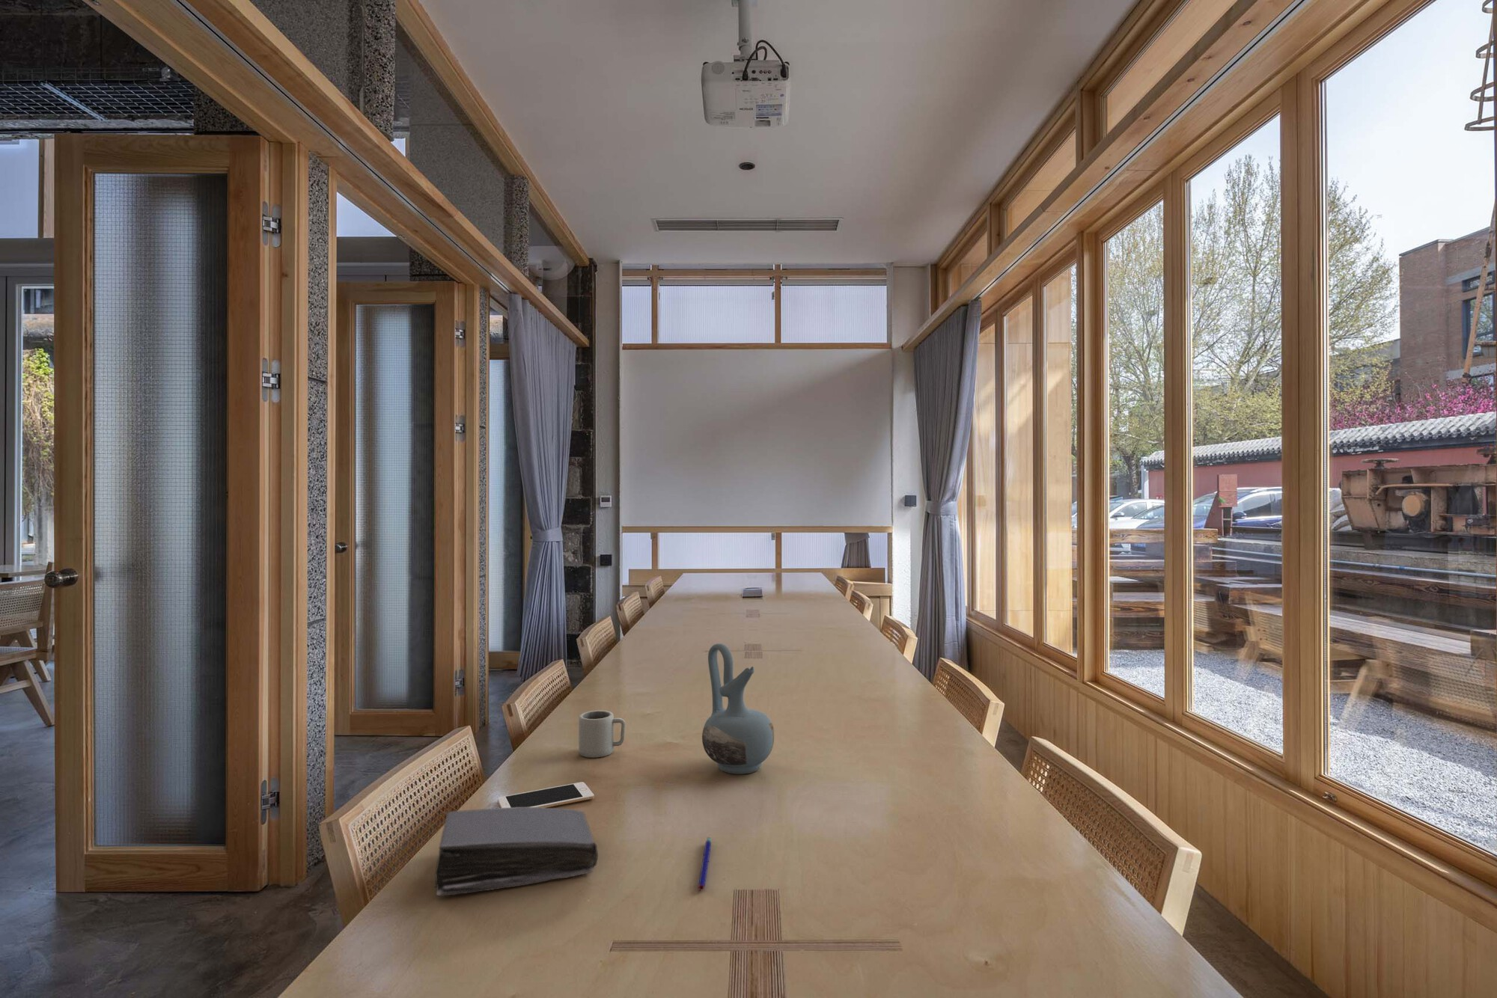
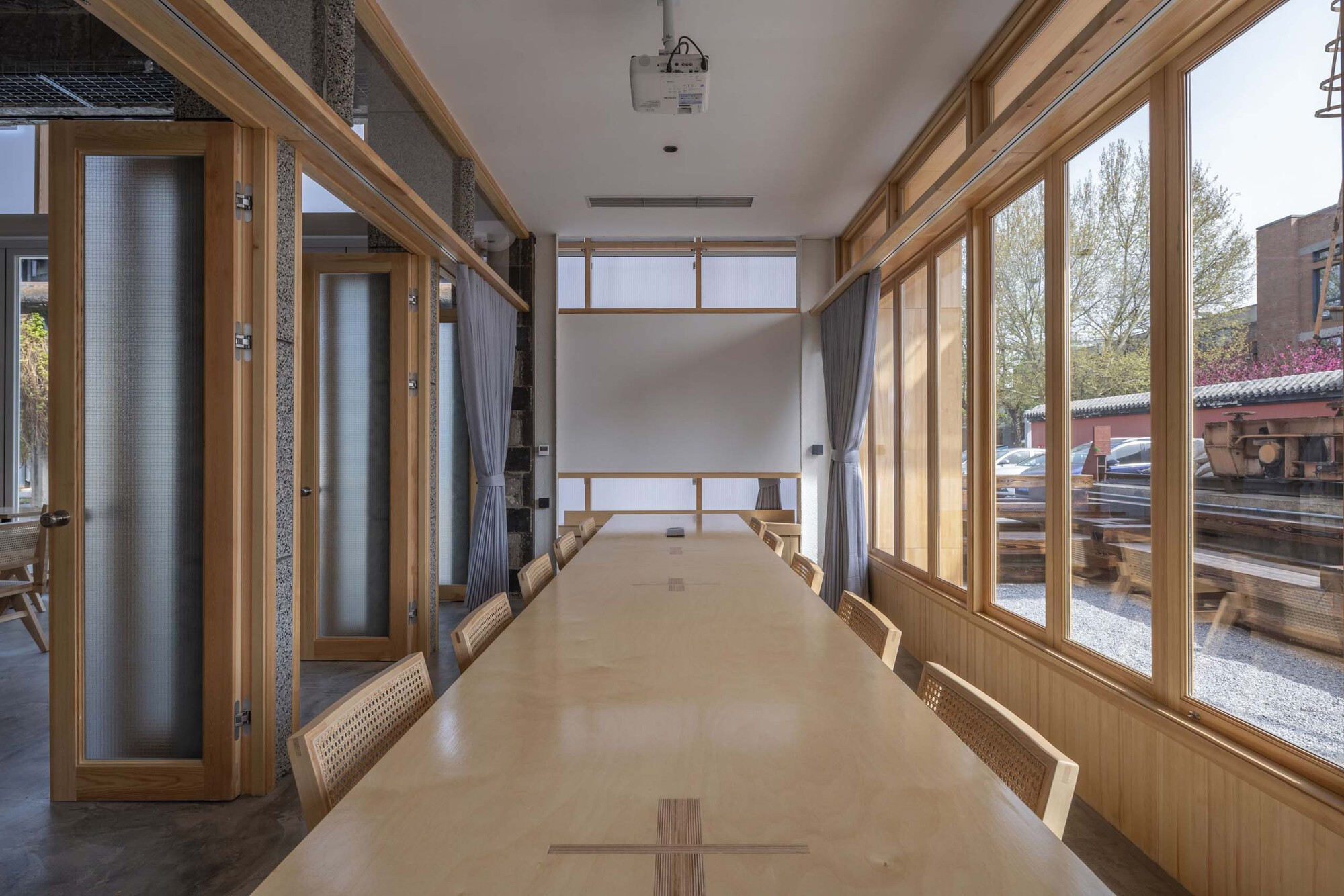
- pen [697,836,712,891]
- book [434,808,599,897]
- cell phone [497,781,595,808]
- cup [578,710,626,759]
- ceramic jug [702,643,775,774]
